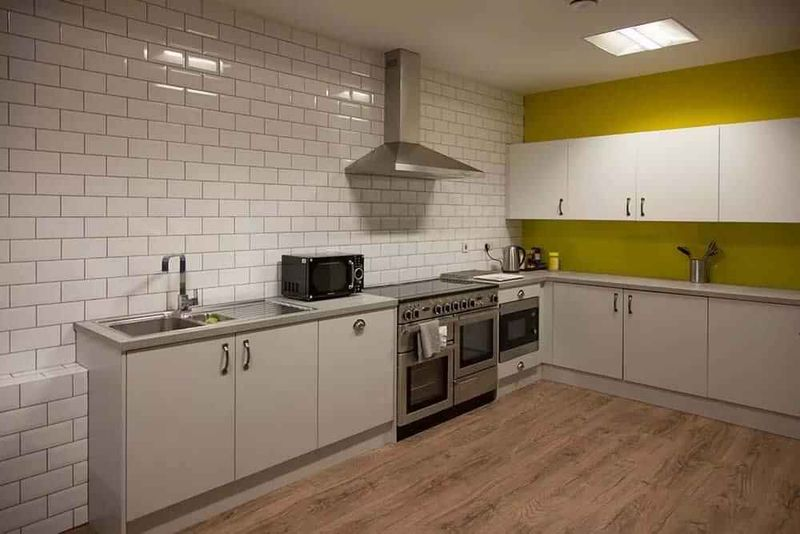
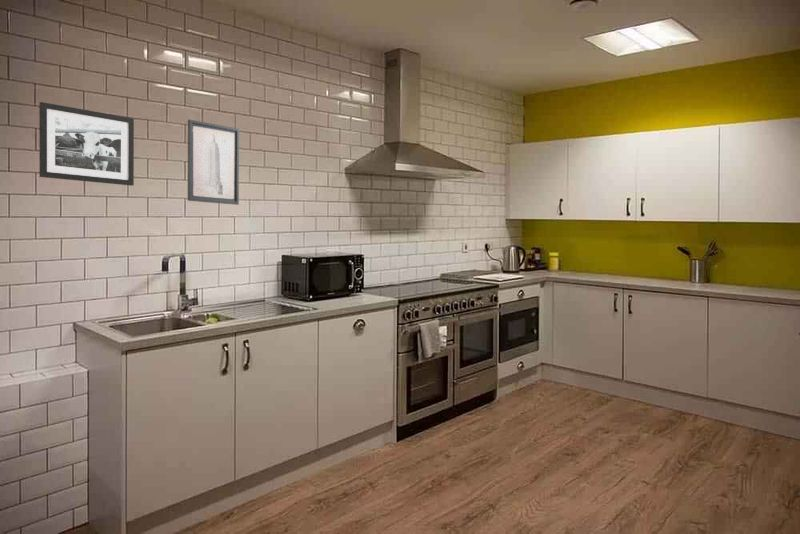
+ wall art [187,119,240,206]
+ picture frame [38,101,135,187]
